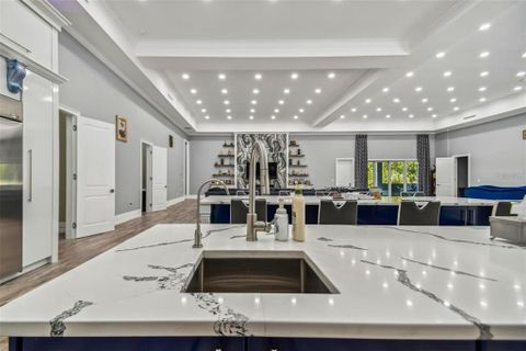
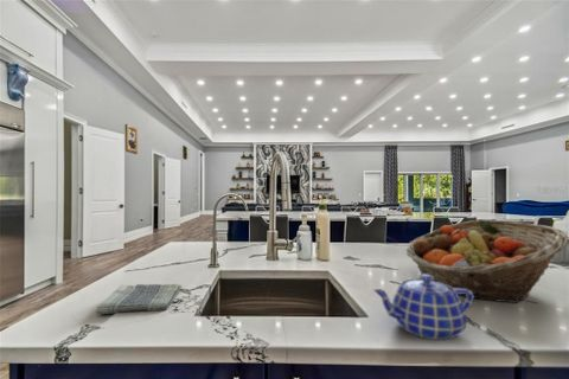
+ teapot [371,275,474,341]
+ fruit basket [405,218,569,304]
+ dish towel [95,283,183,315]
